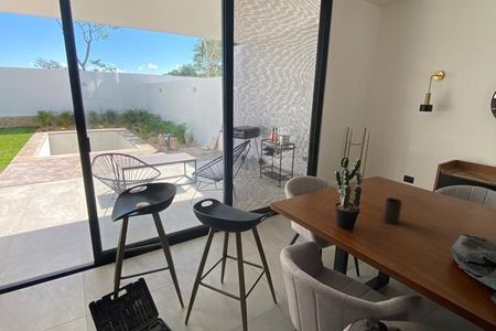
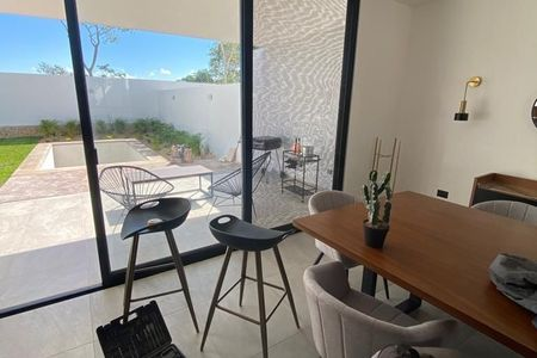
- cup [382,196,403,225]
